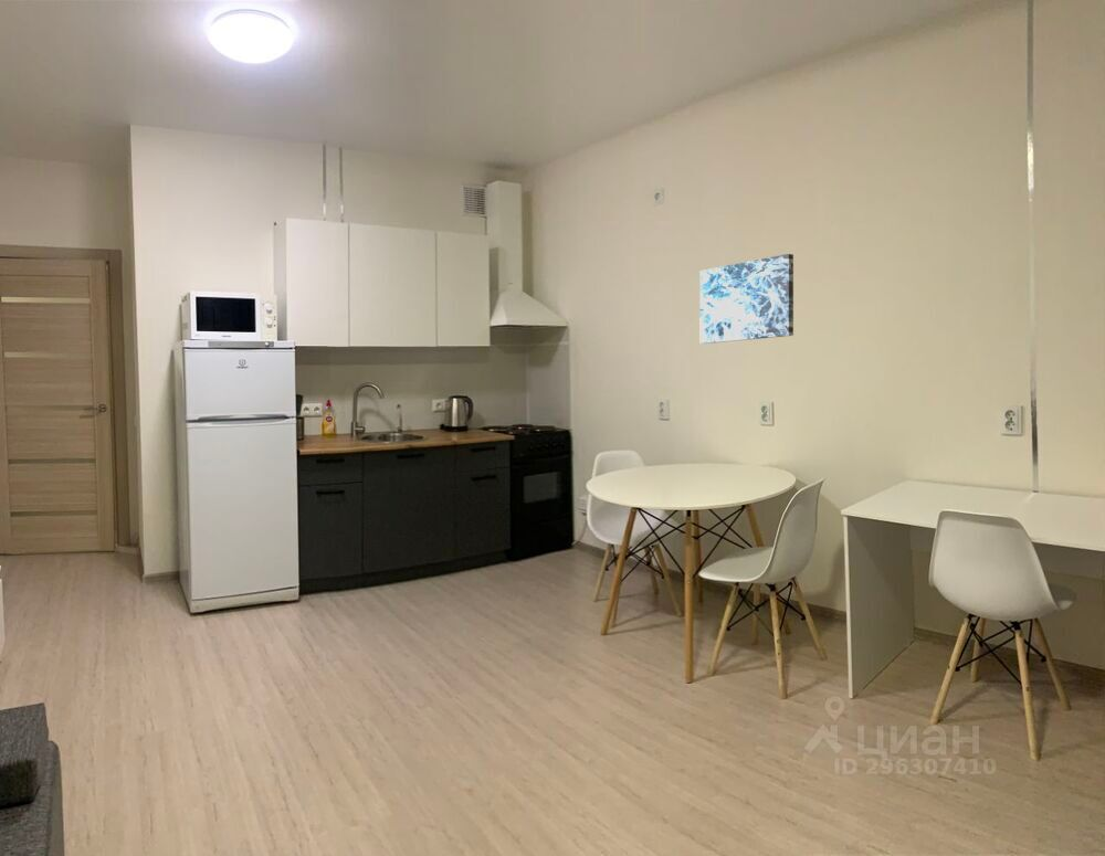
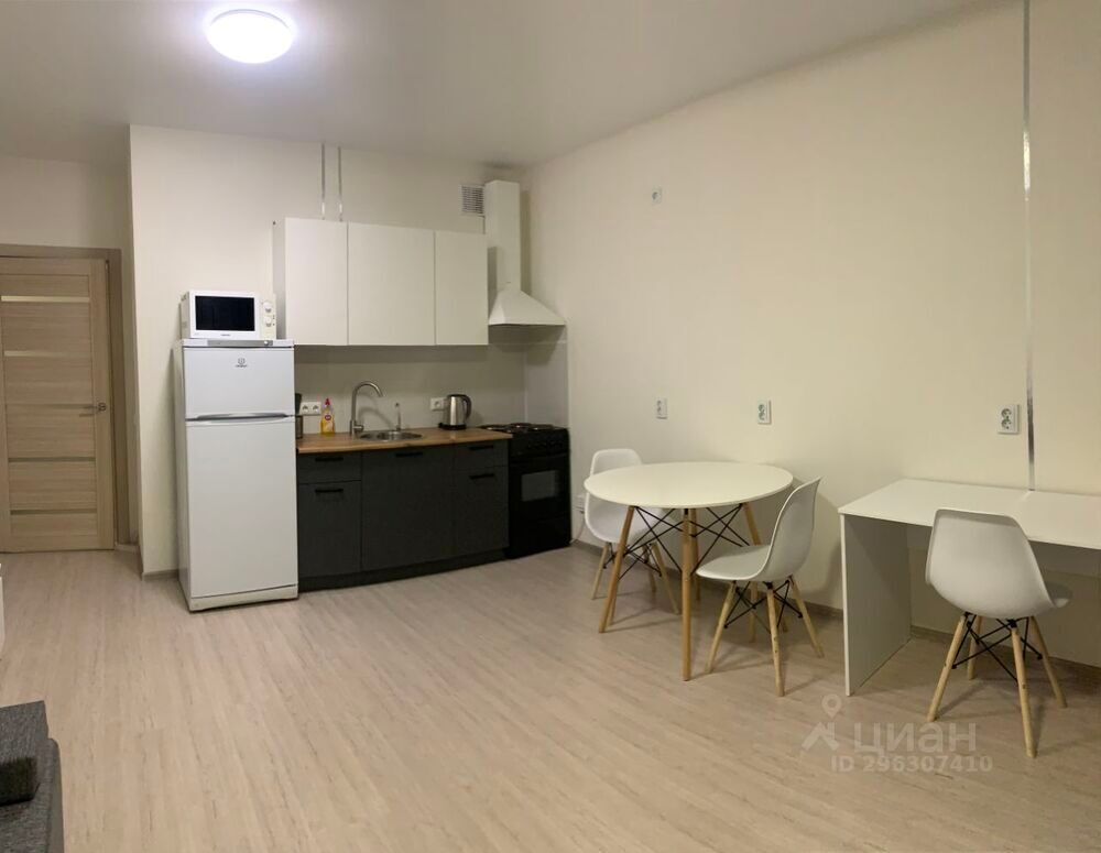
- wall art [698,253,794,345]
